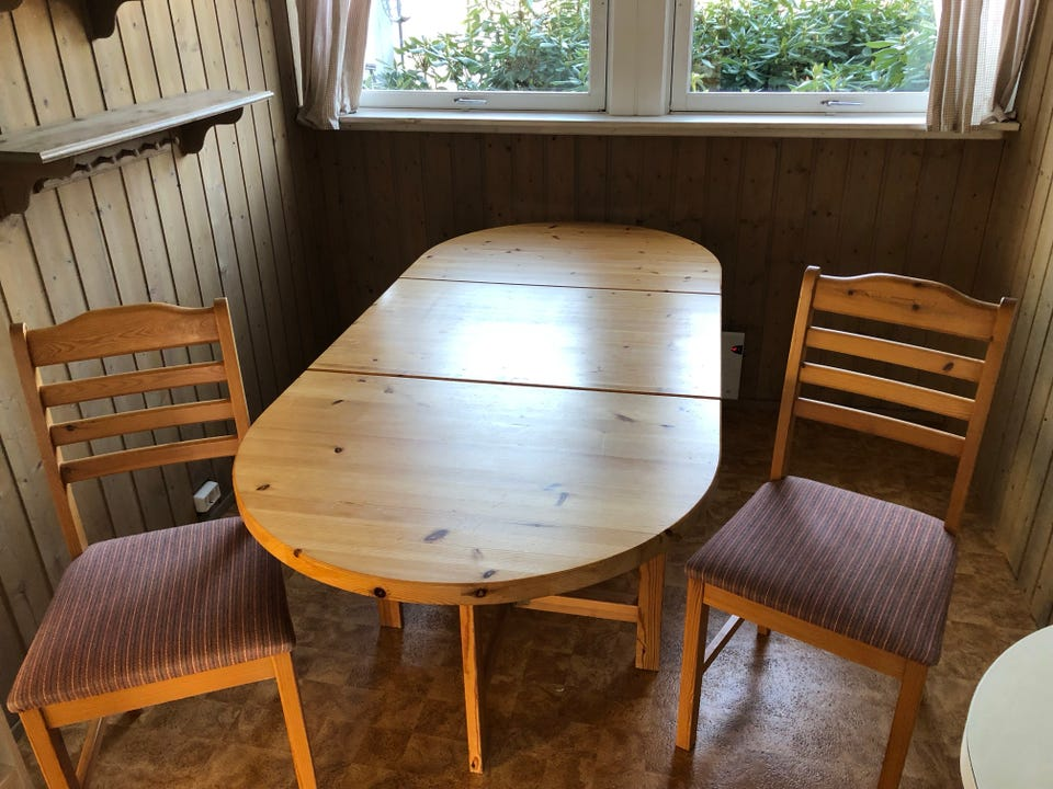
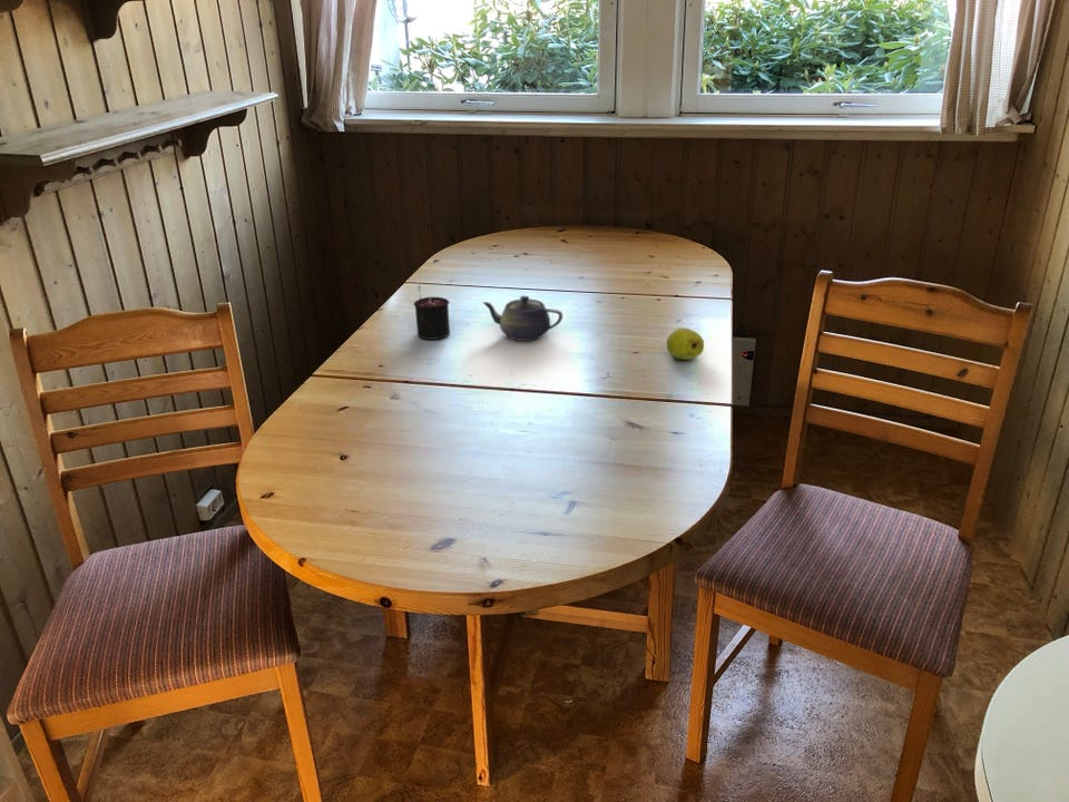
+ fruit [665,327,705,361]
+ teapot [481,295,565,342]
+ candle [412,285,451,341]
